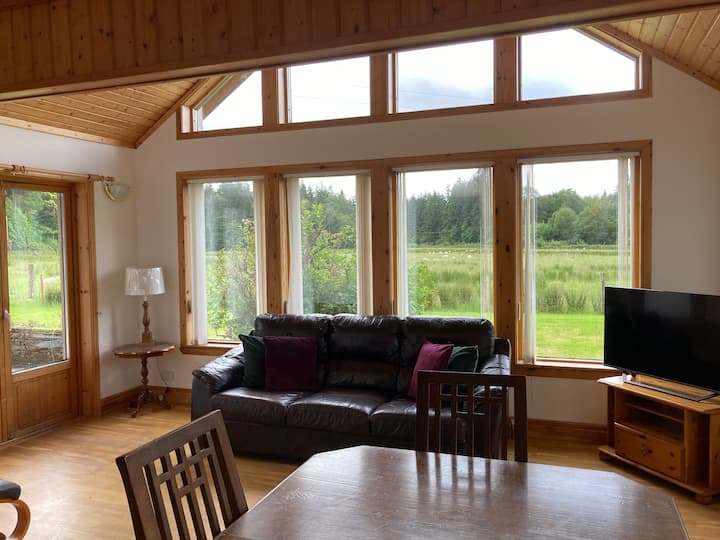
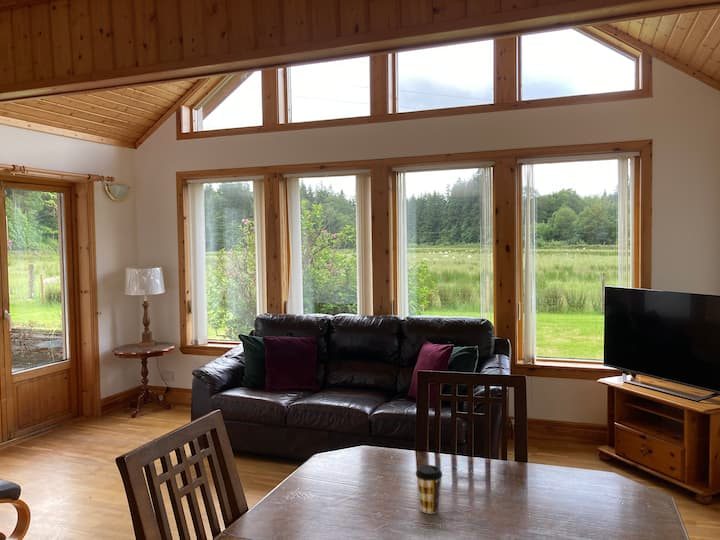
+ coffee cup [415,464,443,515]
